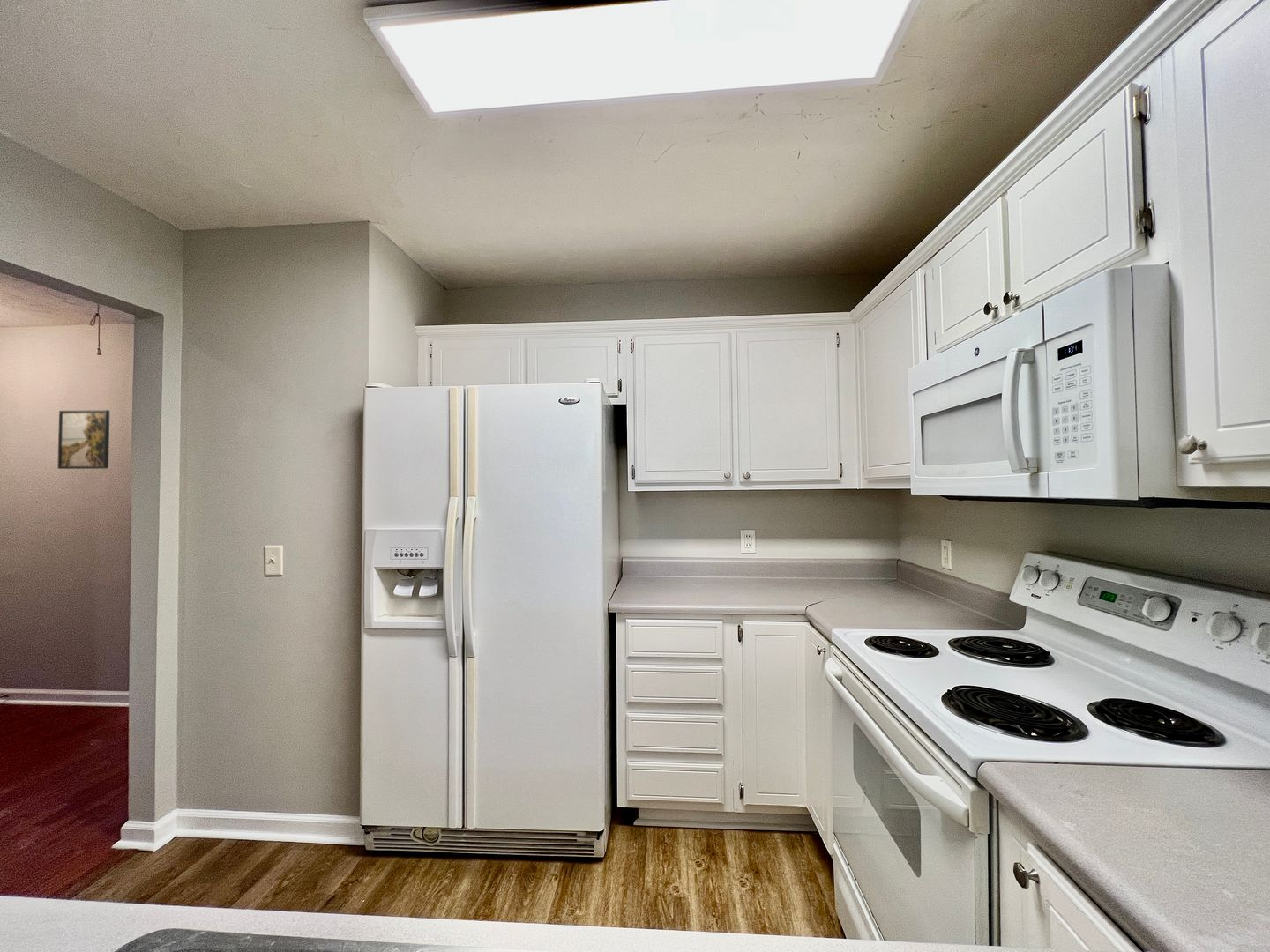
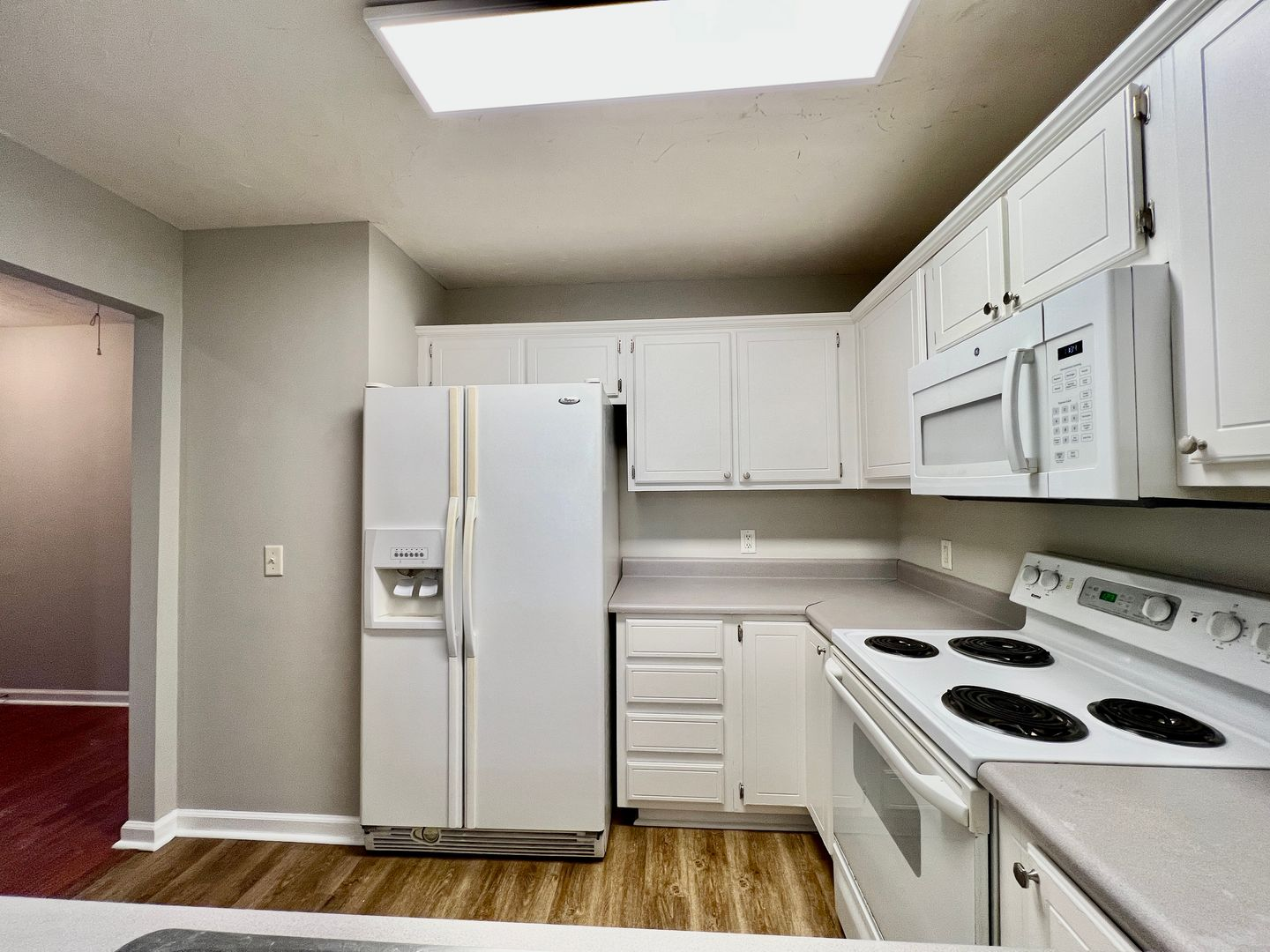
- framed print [56,409,110,470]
